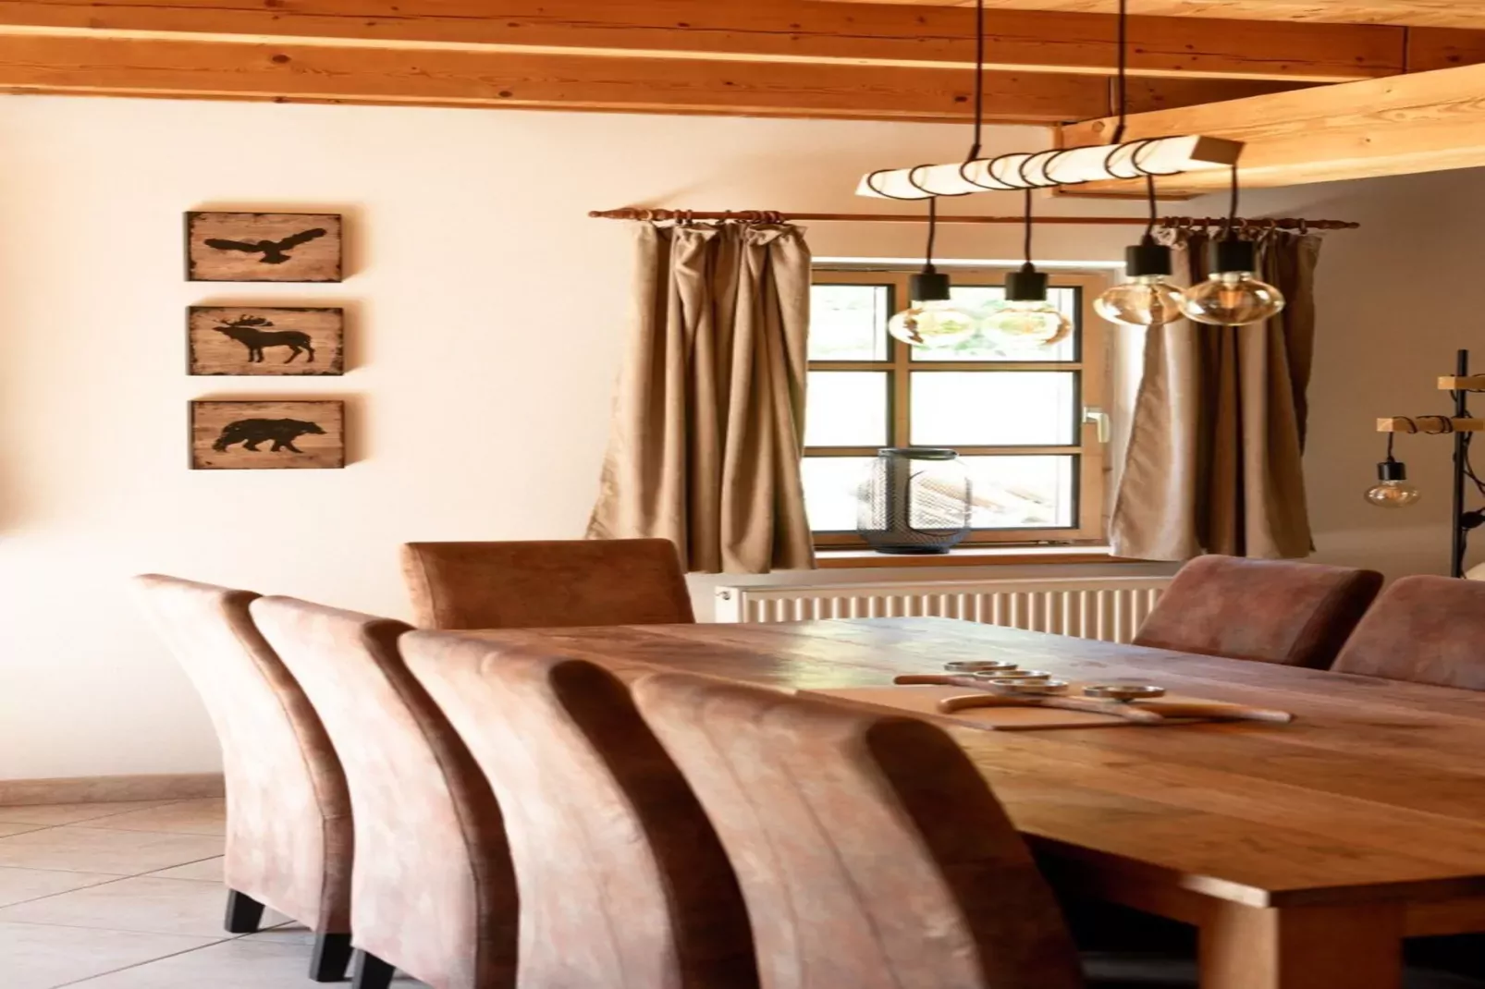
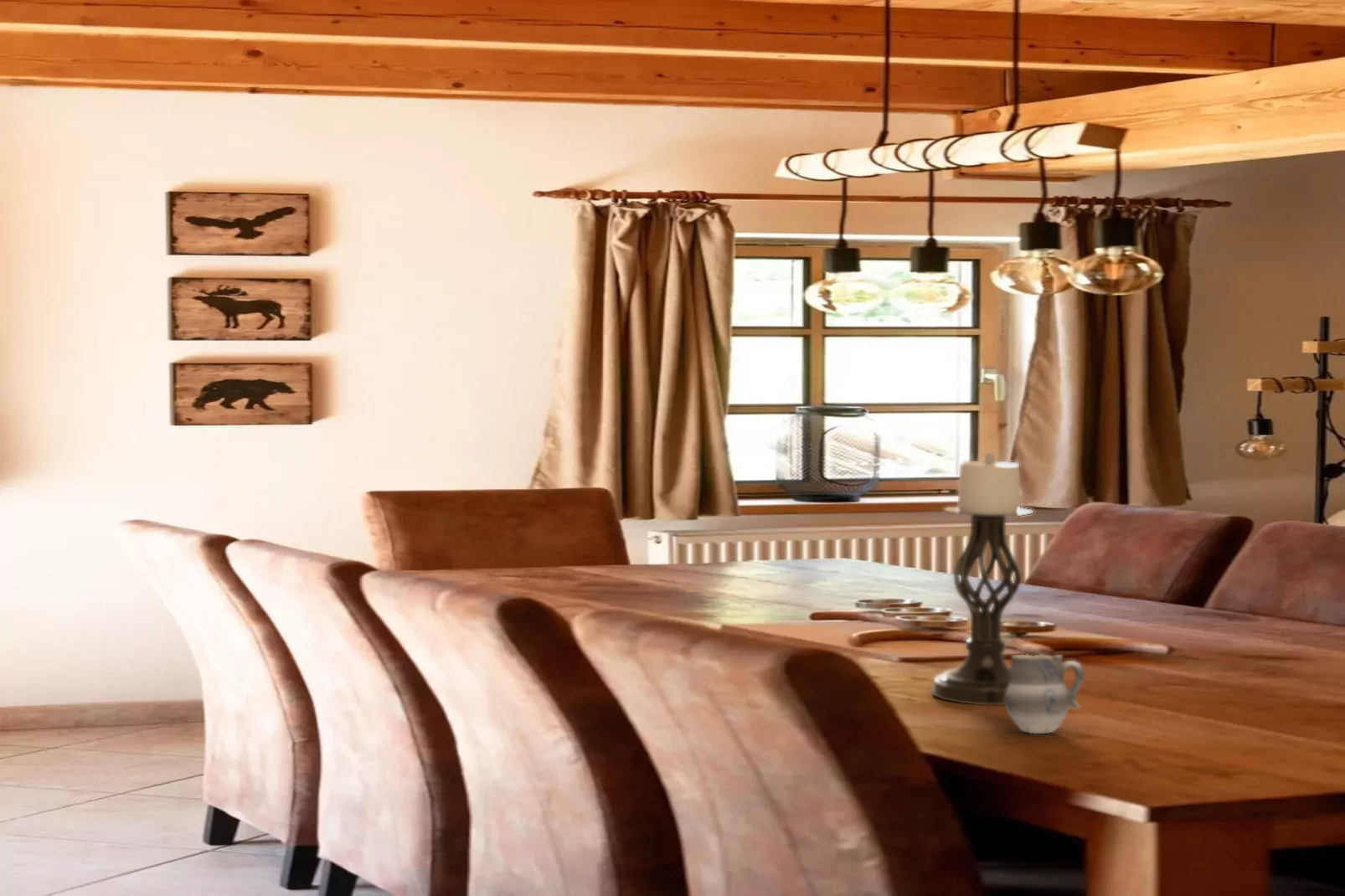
+ cup [1004,654,1085,734]
+ candle holder [931,452,1034,706]
